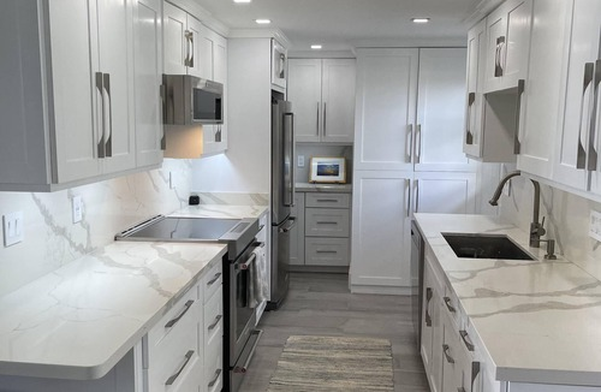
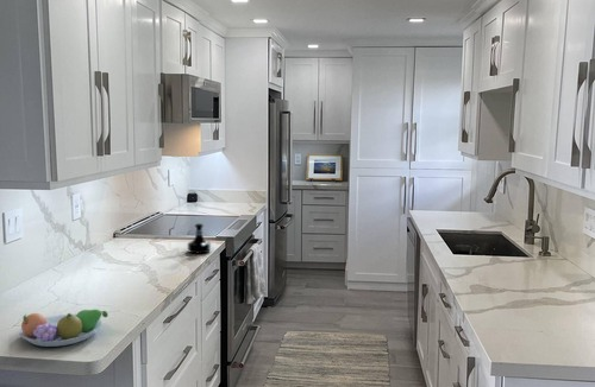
+ tequila bottle [187,222,212,255]
+ fruit bowl [18,309,109,348]
